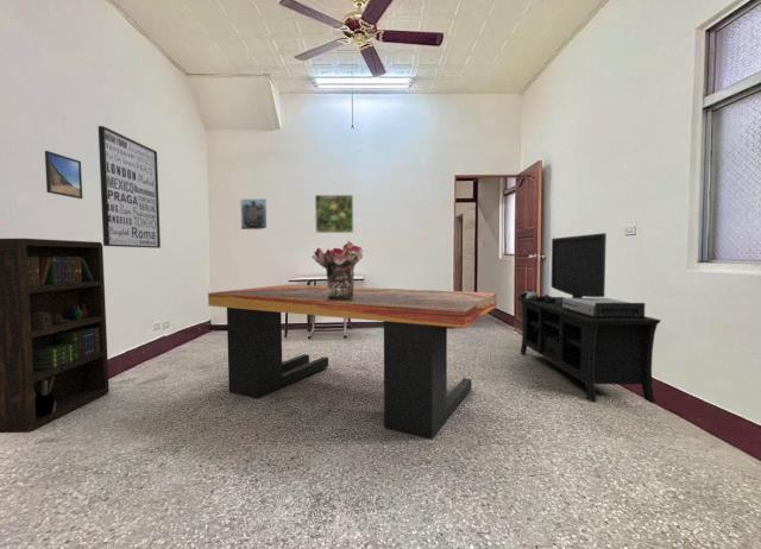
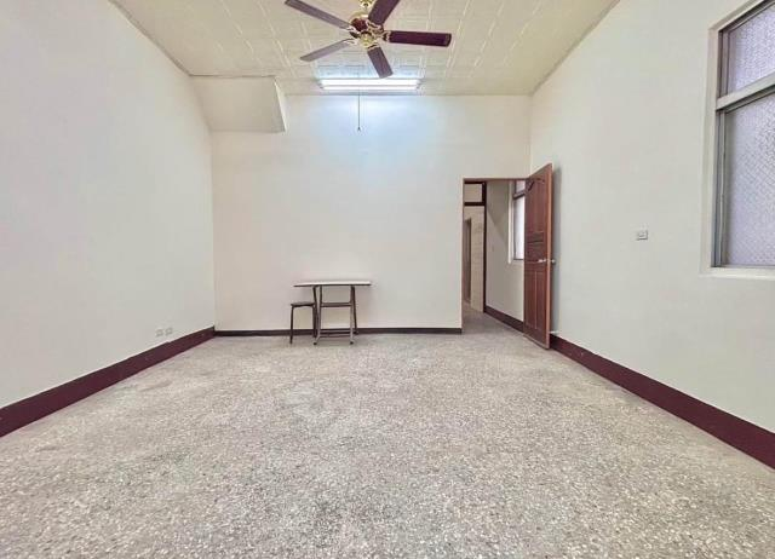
- media console [515,232,662,404]
- wall sculpture [240,198,268,231]
- dining table [207,284,498,441]
- bouquet [312,240,364,299]
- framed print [44,150,83,200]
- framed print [314,194,354,234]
- bookcase [0,238,111,434]
- wall art [98,125,162,250]
